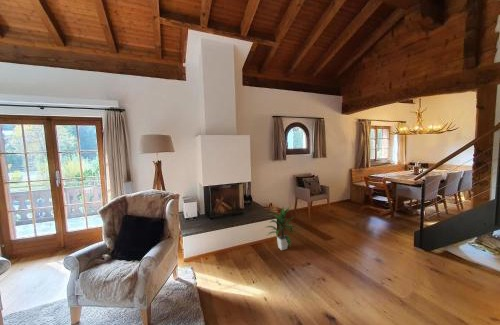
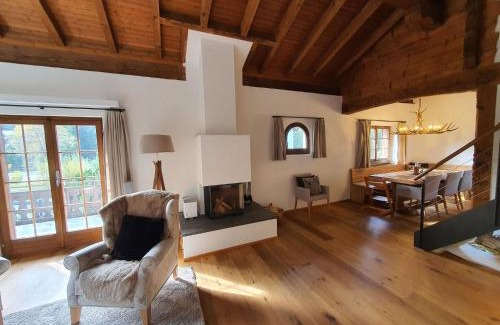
- indoor plant [263,205,298,251]
